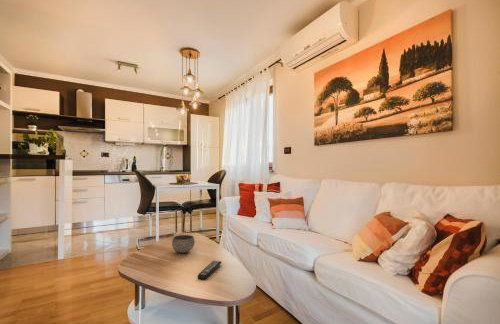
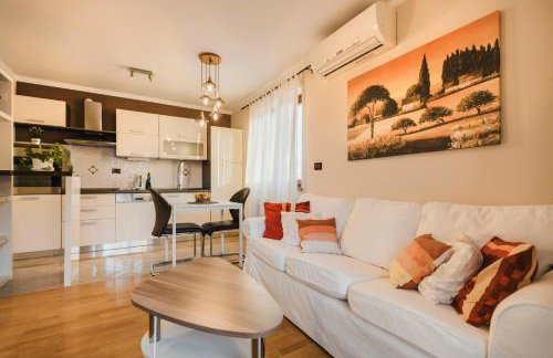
- bowl [171,234,196,254]
- remote control [197,260,222,281]
